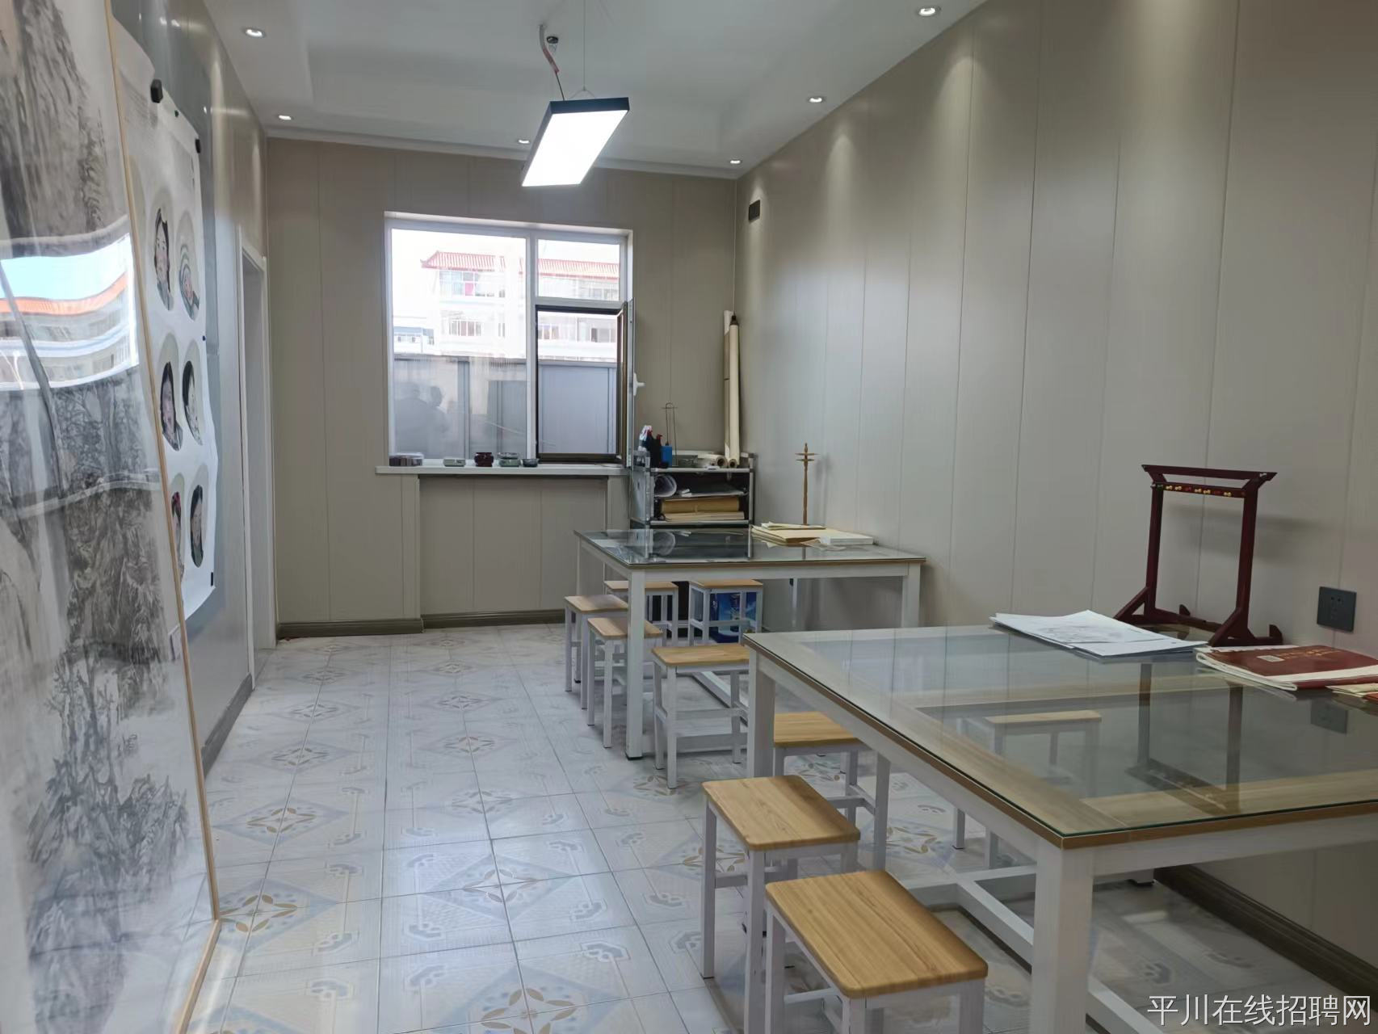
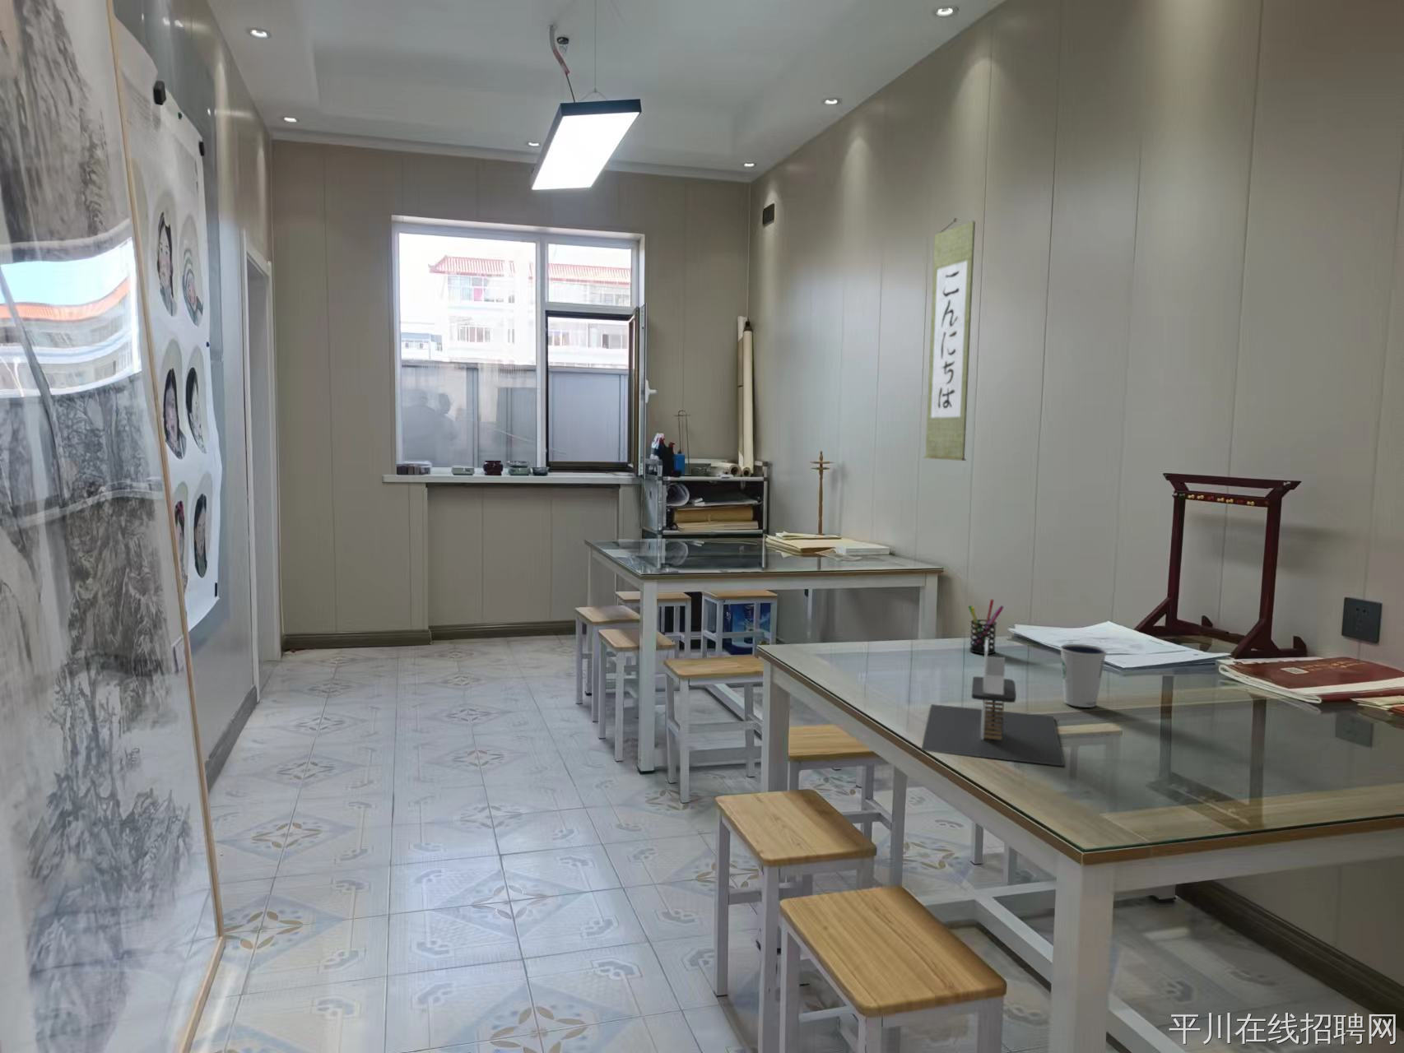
+ dixie cup [1059,644,1107,708]
+ incense holder [921,639,1065,767]
+ wall scroll [924,217,976,461]
+ pen holder [967,598,1005,655]
